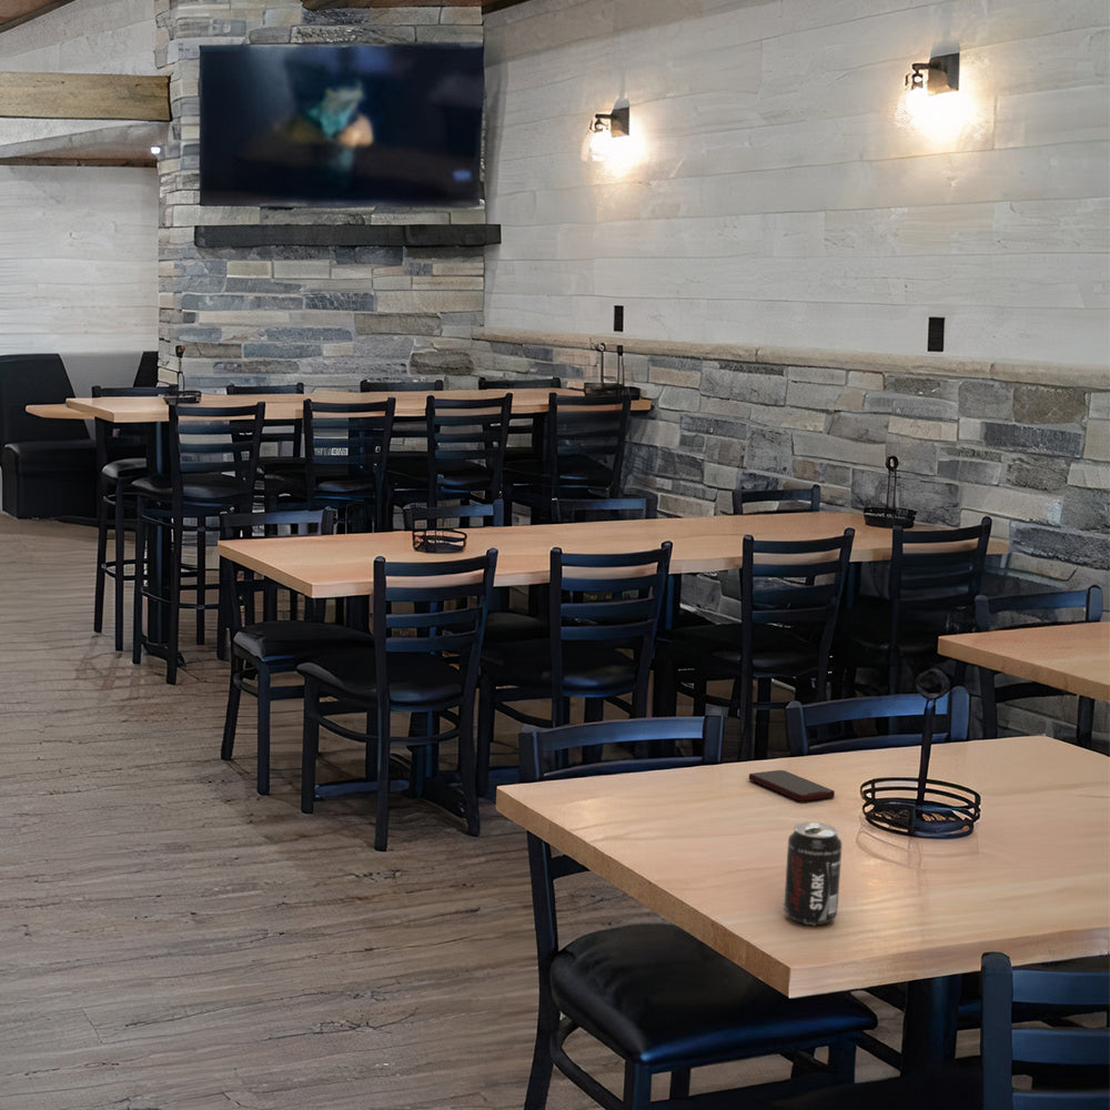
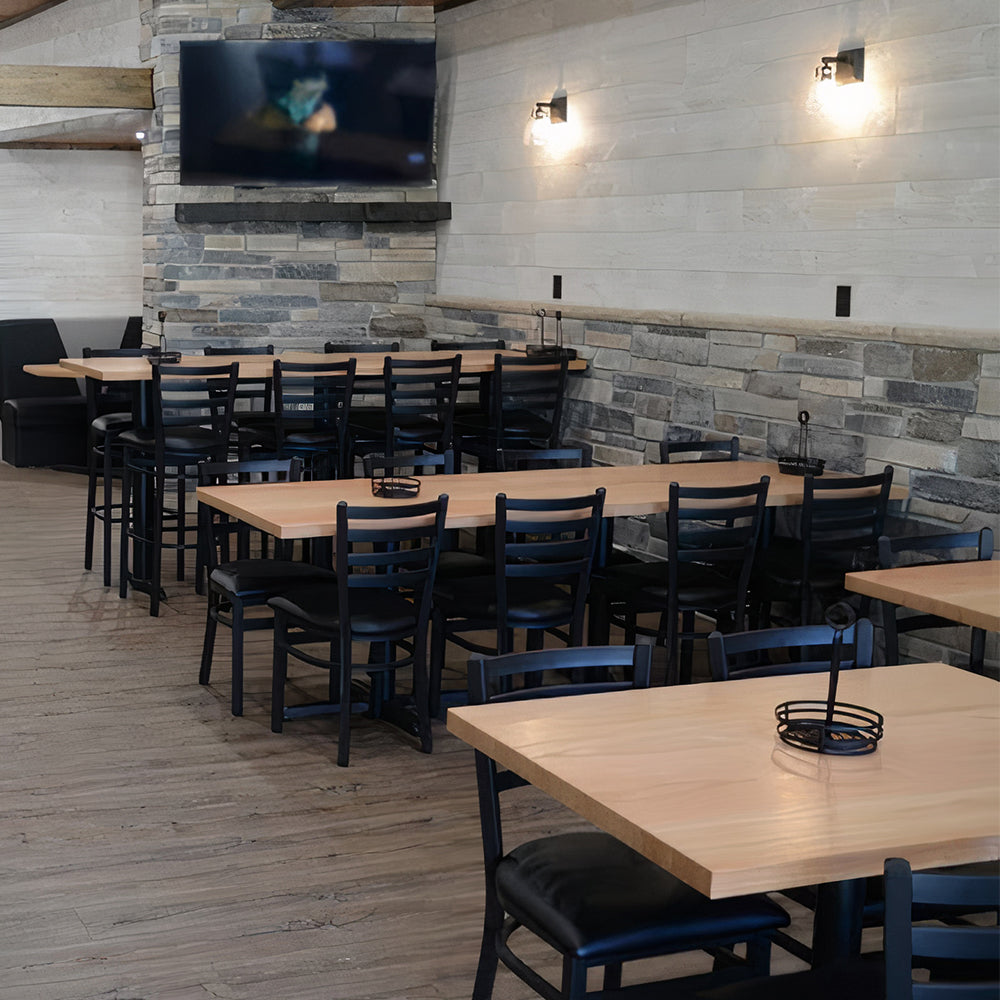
- smartphone [748,769,836,803]
- beverage can [783,821,842,926]
